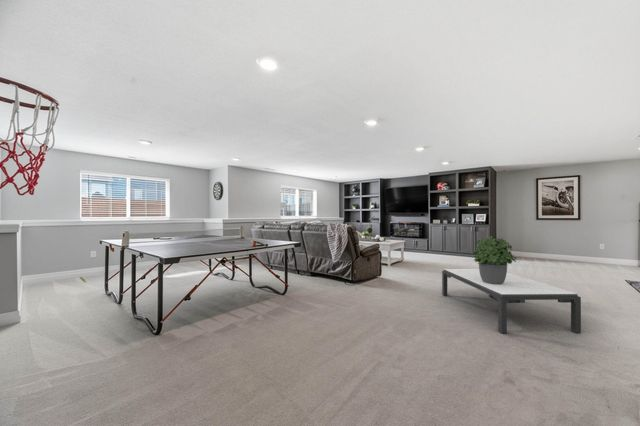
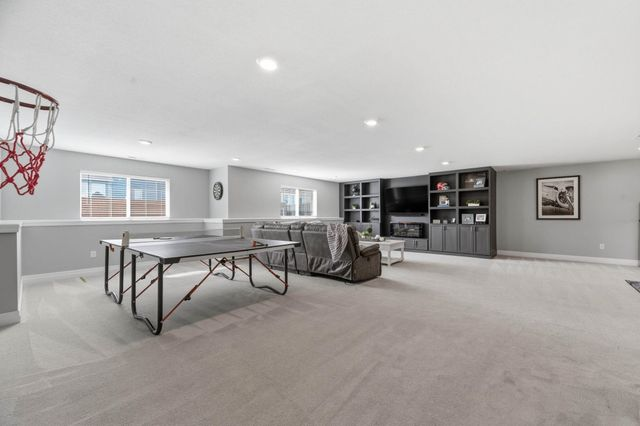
- coffee table [441,268,582,334]
- potted plant [471,235,518,284]
